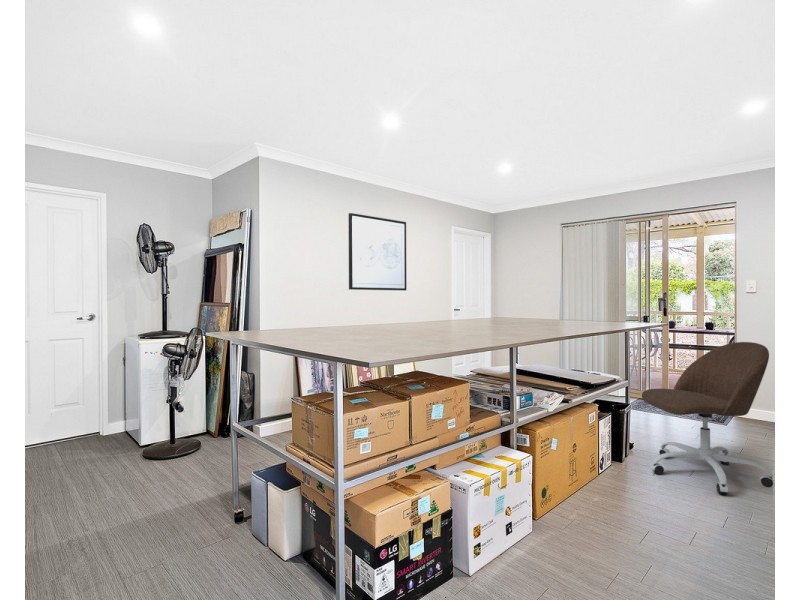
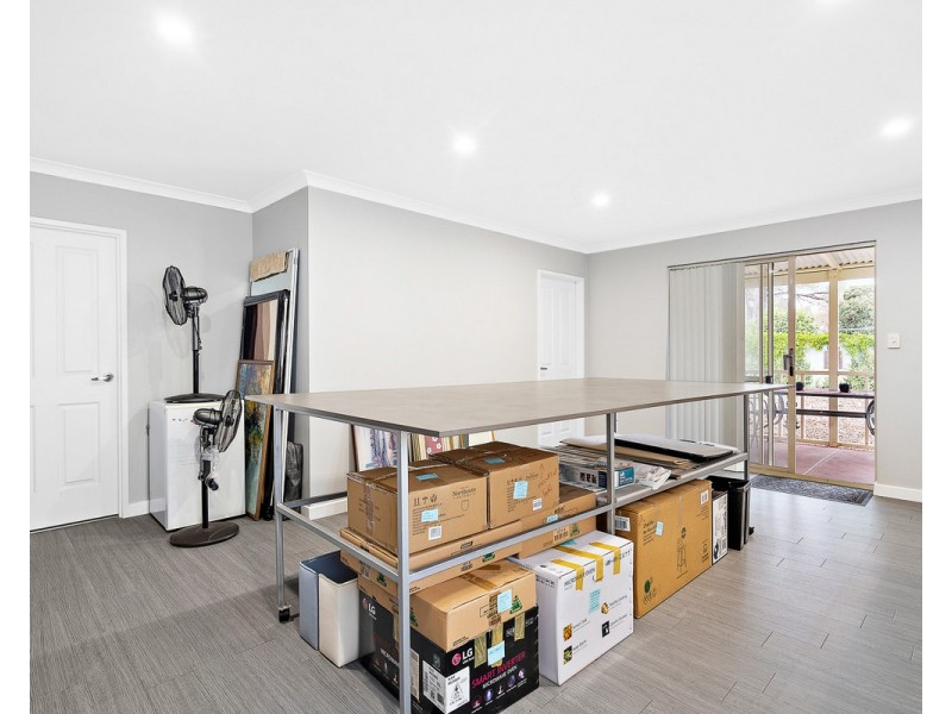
- wall art [348,212,408,292]
- office chair [641,341,775,495]
